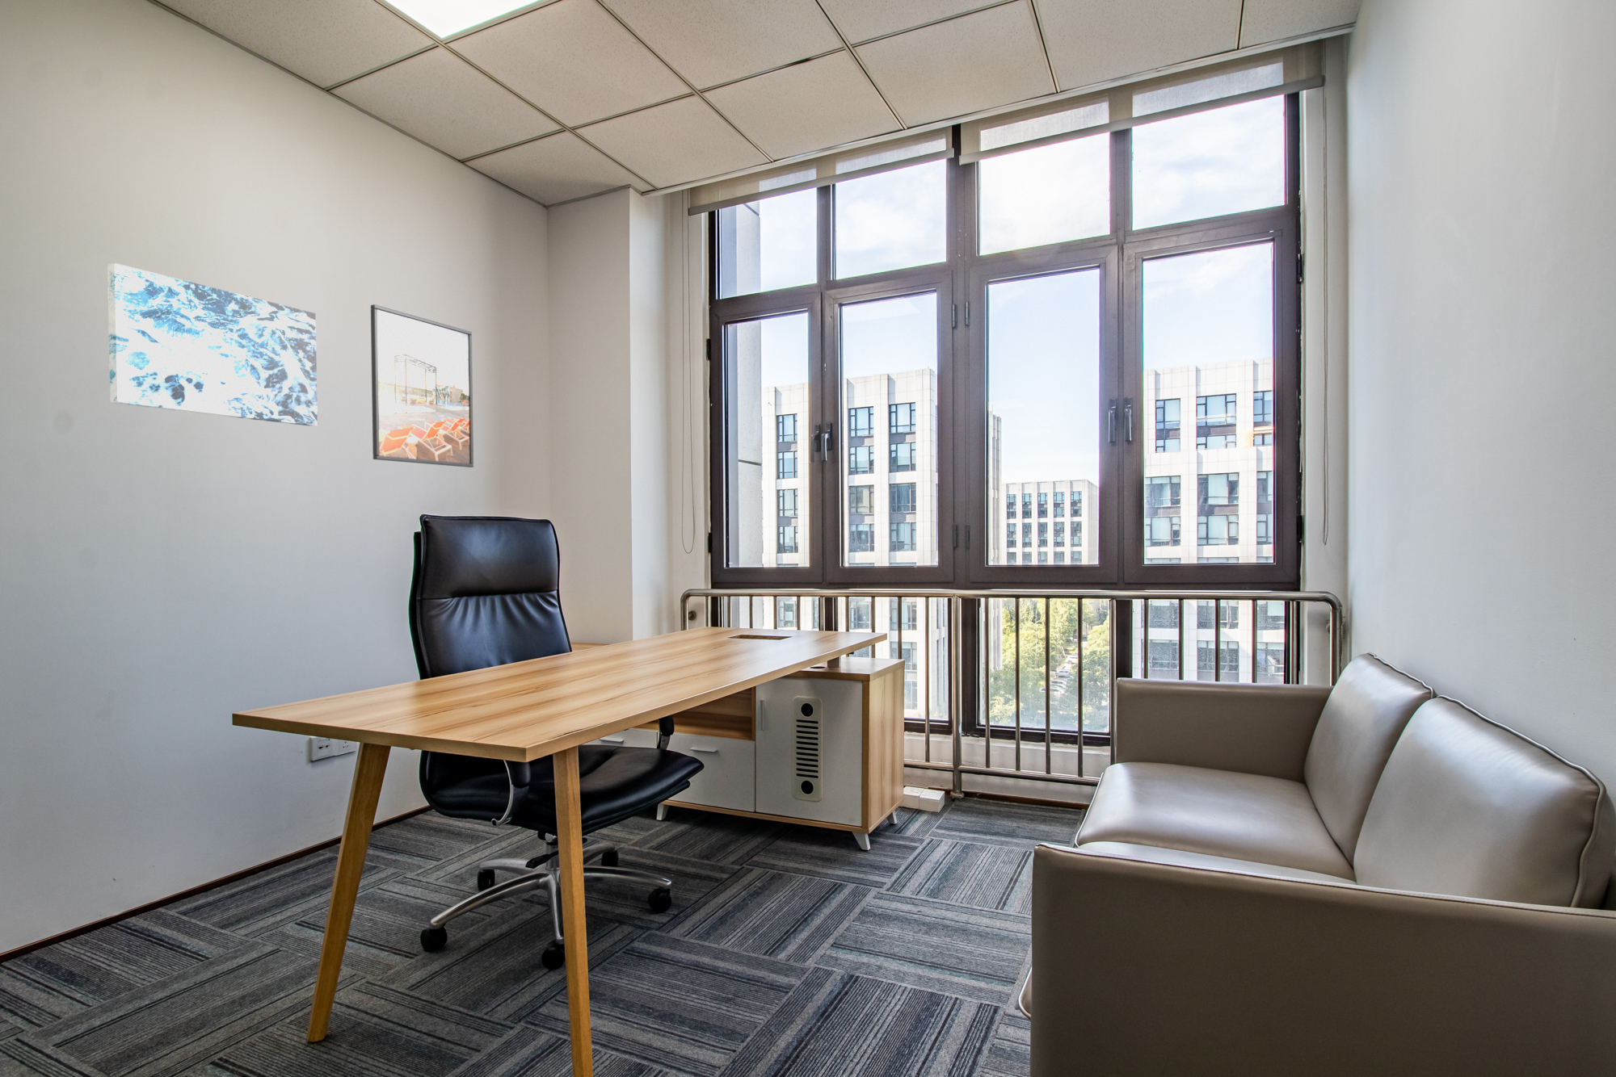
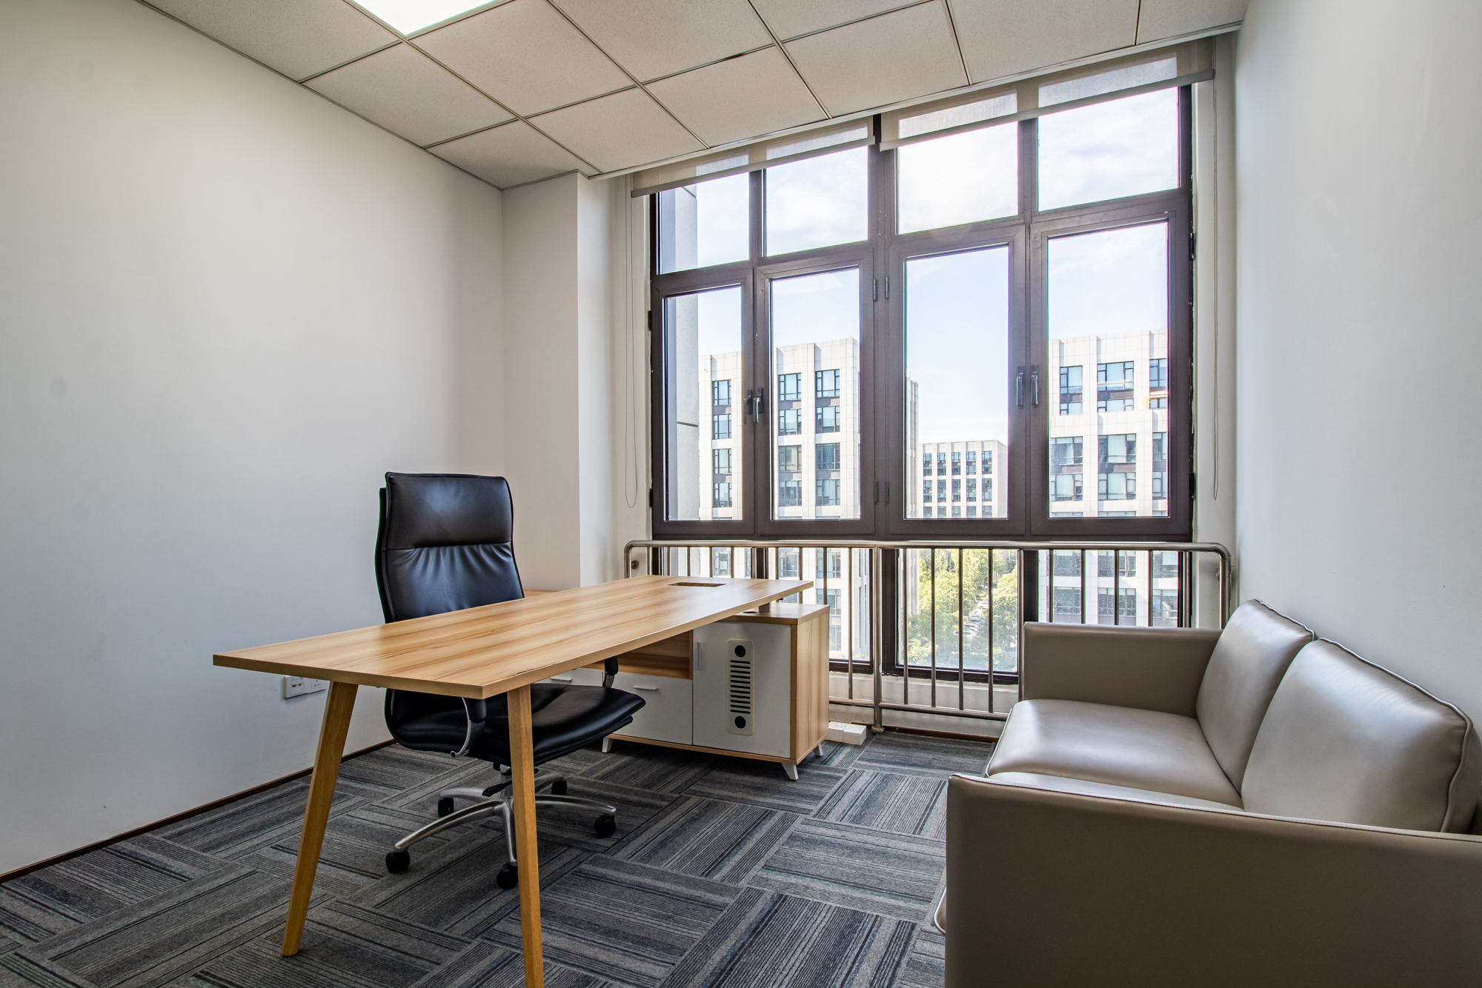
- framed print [370,304,474,469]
- wall art [107,262,319,427]
